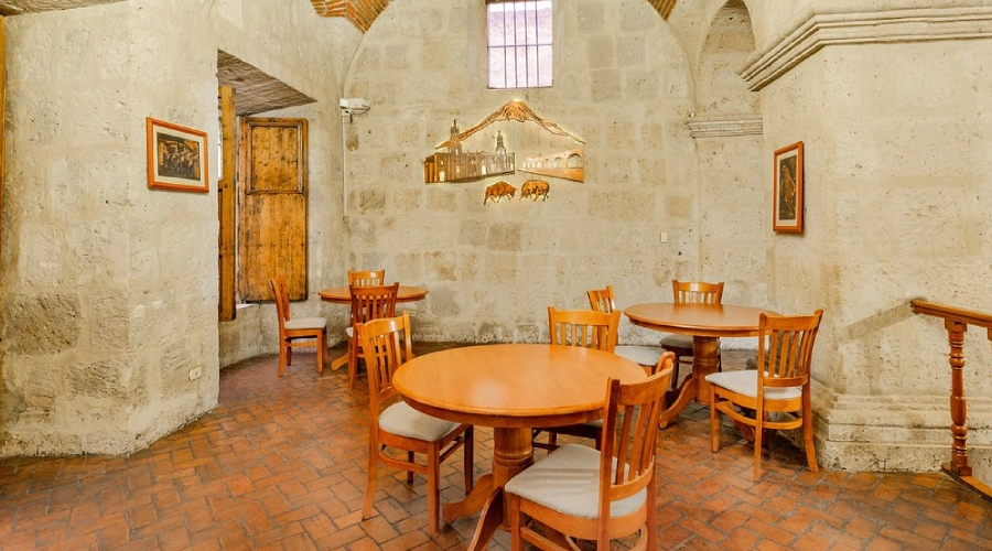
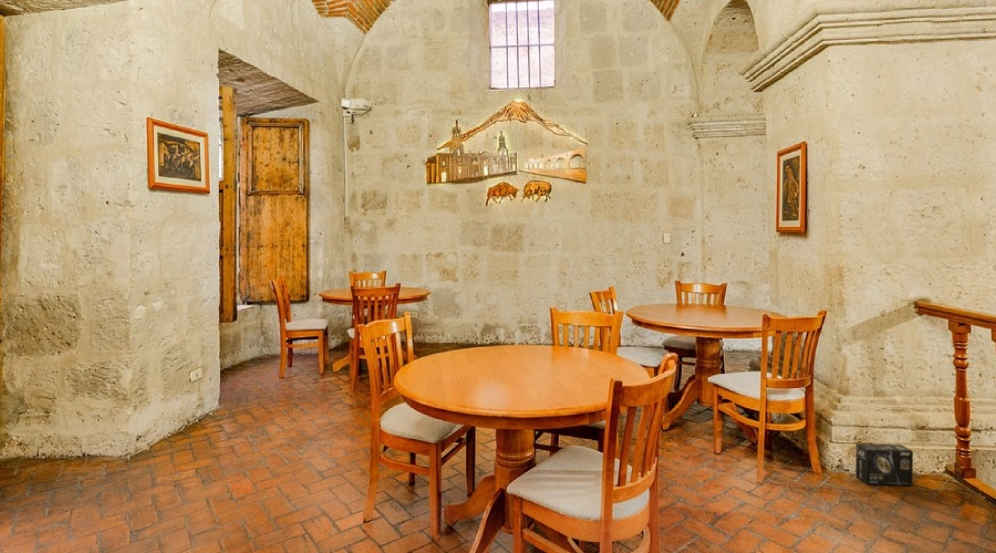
+ box [854,442,914,487]
